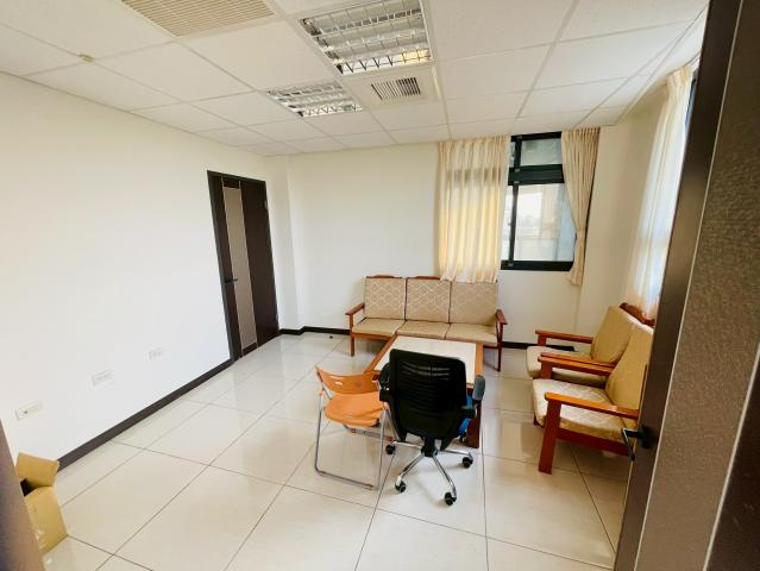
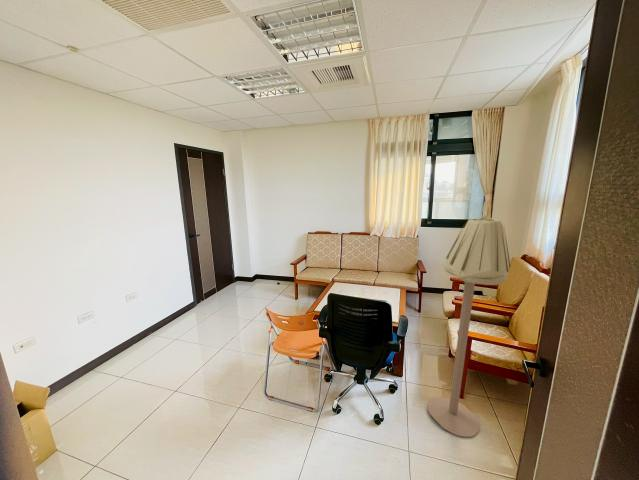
+ floor lamp [427,214,512,438]
